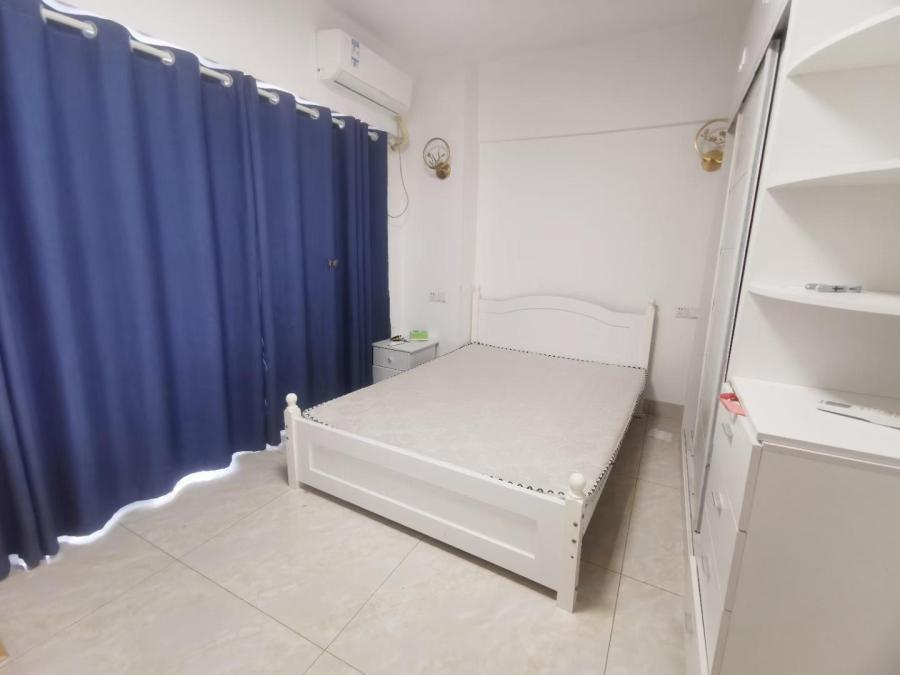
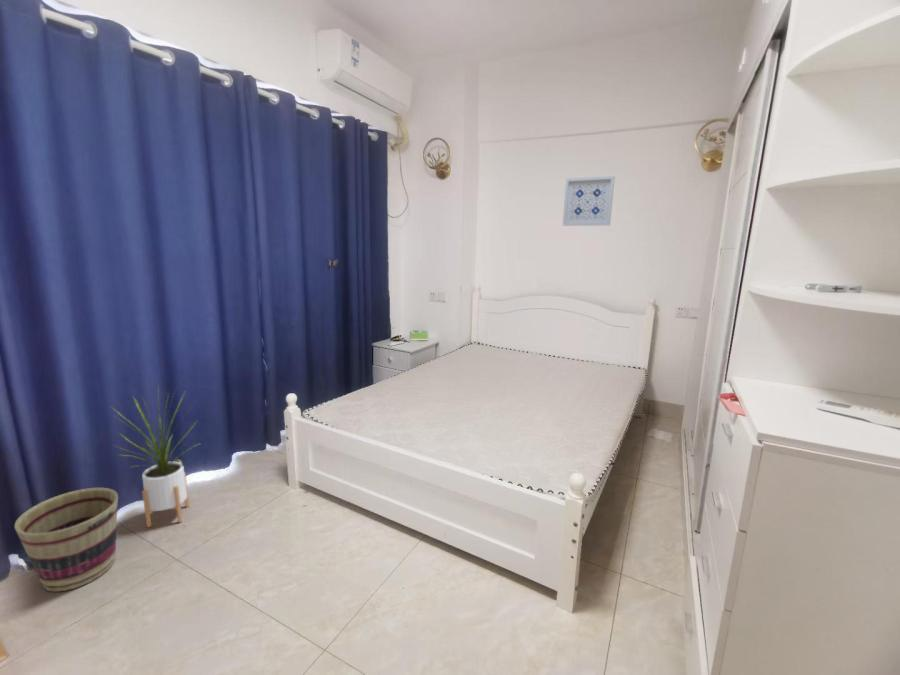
+ wall art [562,175,616,227]
+ house plant [109,385,200,529]
+ basket [14,487,119,593]
